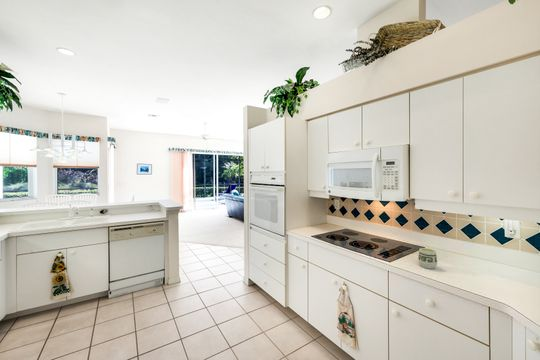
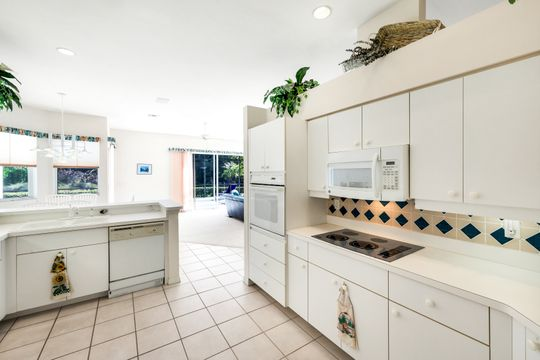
- cup [417,247,438,270]
